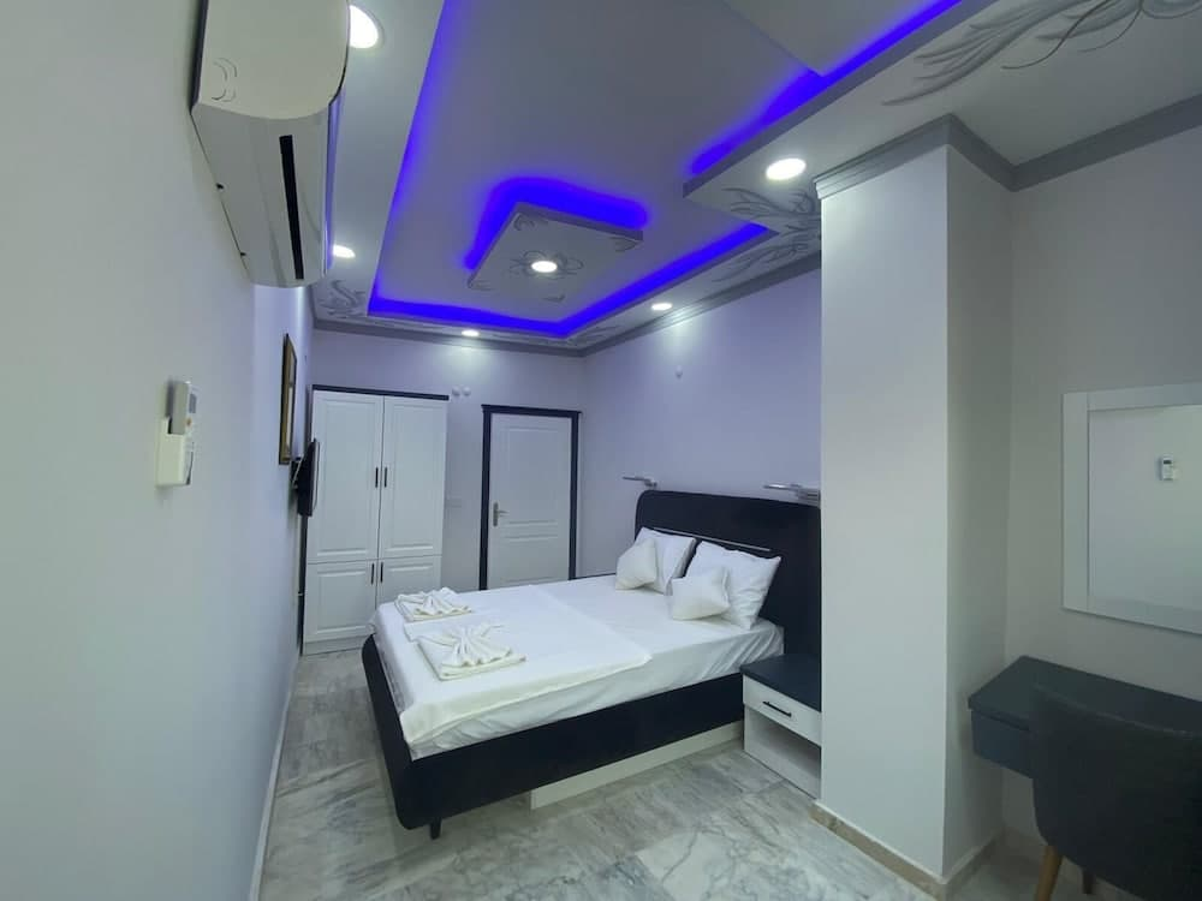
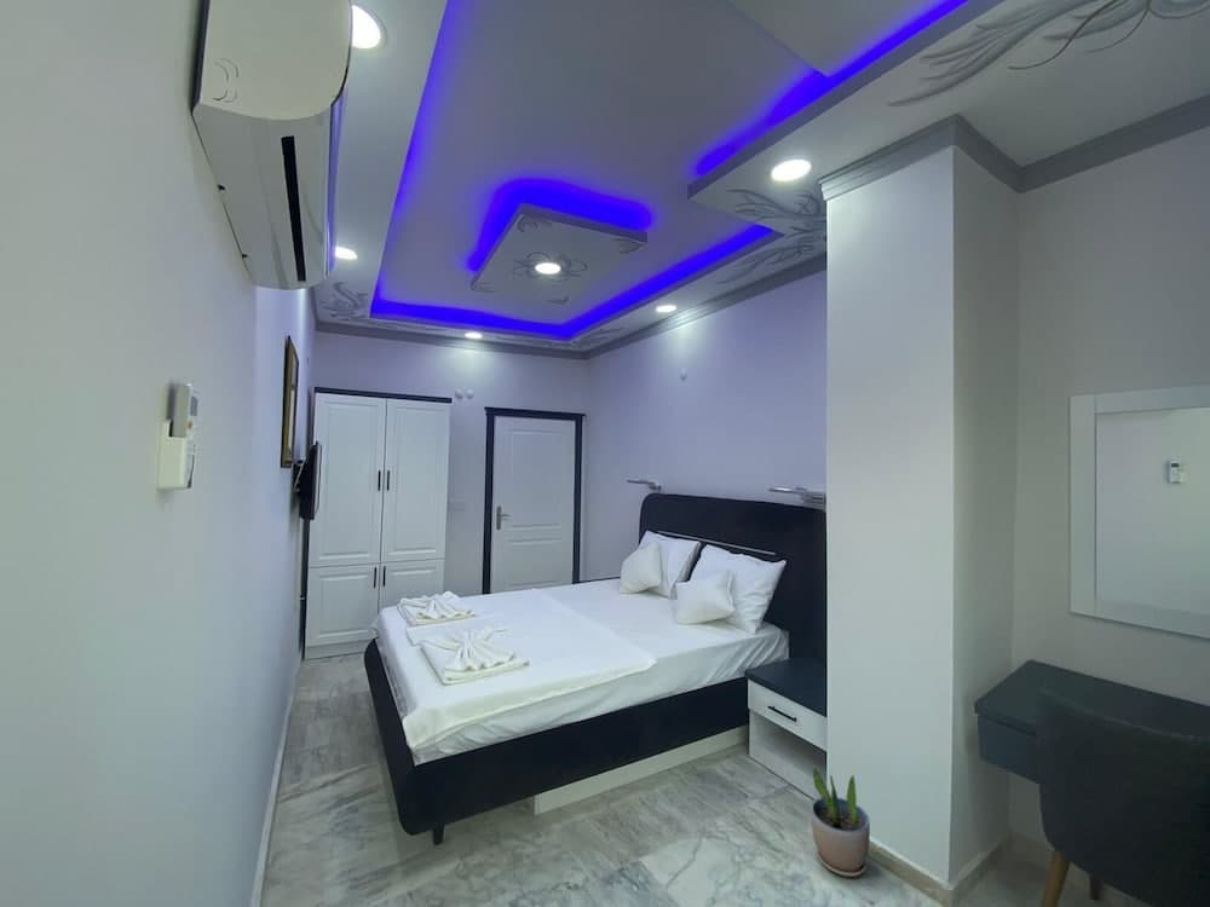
+ potted plant [809,766,871,878]
